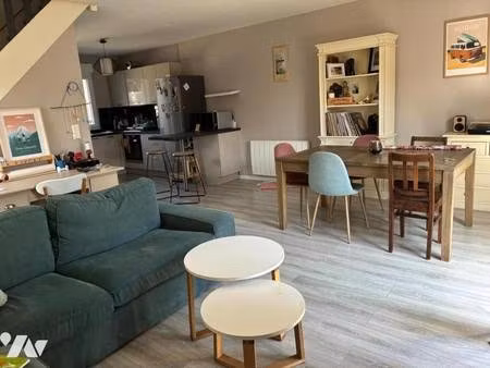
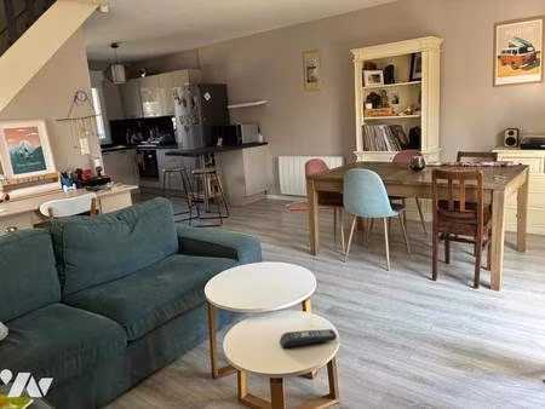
+ remote control [279,328,338,350]
